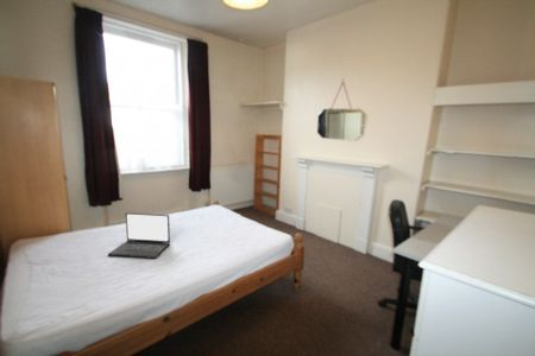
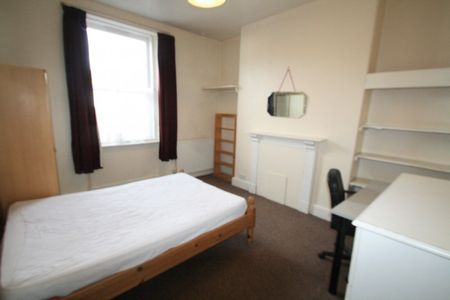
- laptop [107,211,171,260]
